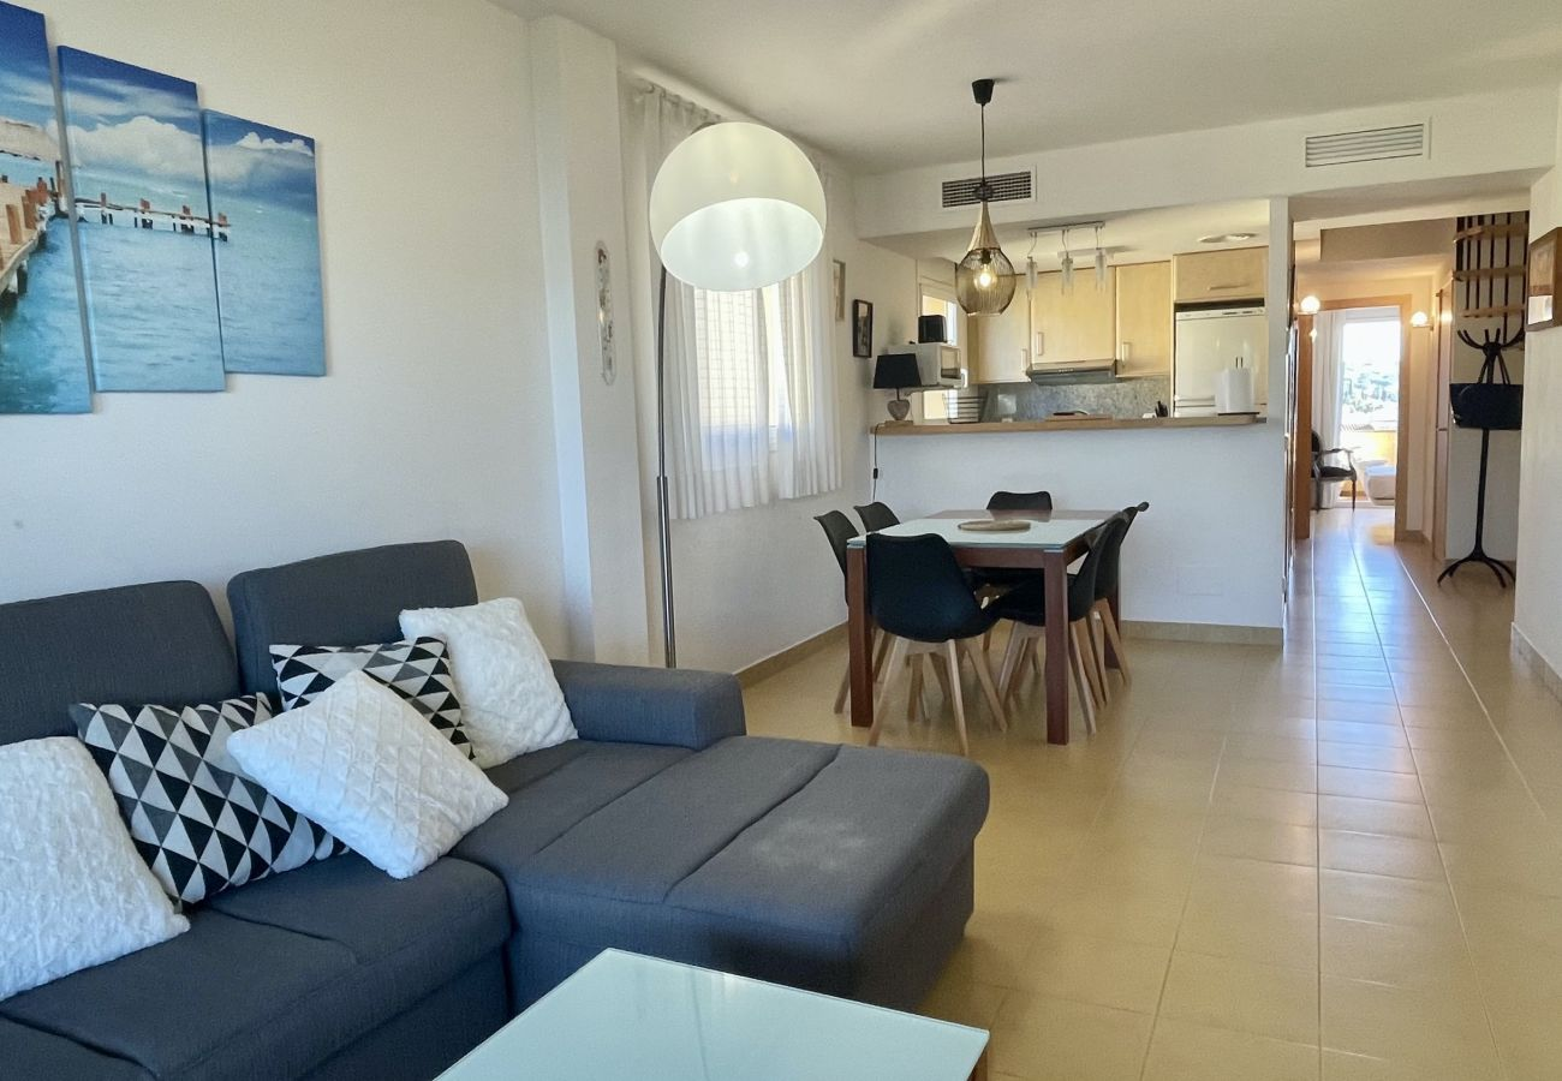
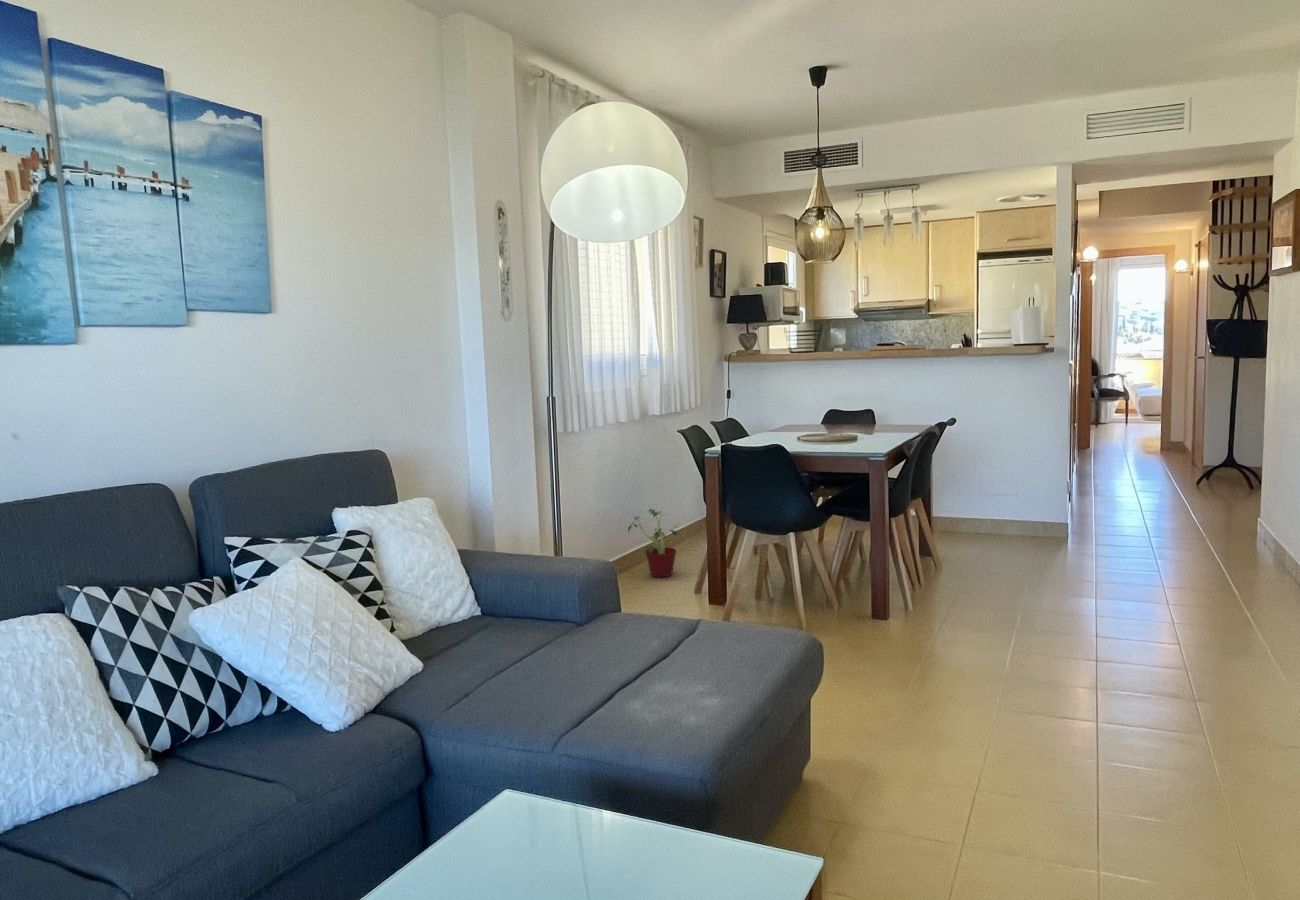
+ potted plant [625,508,682,579]
